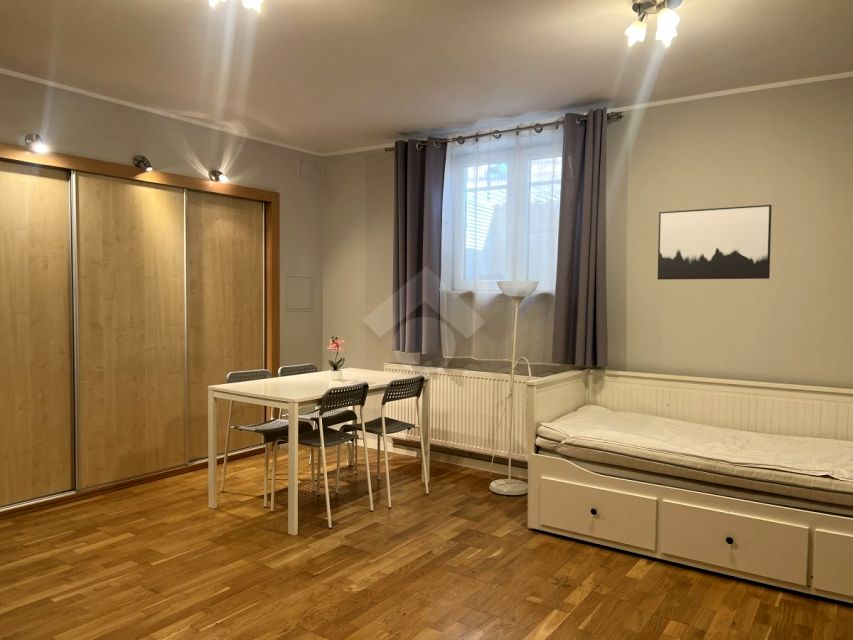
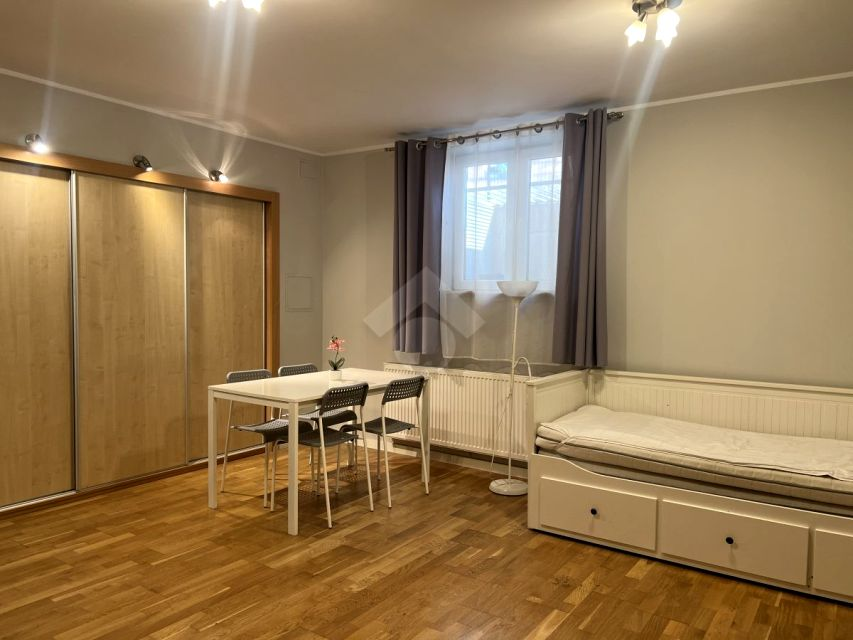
- wall art [657,204,773,281]
